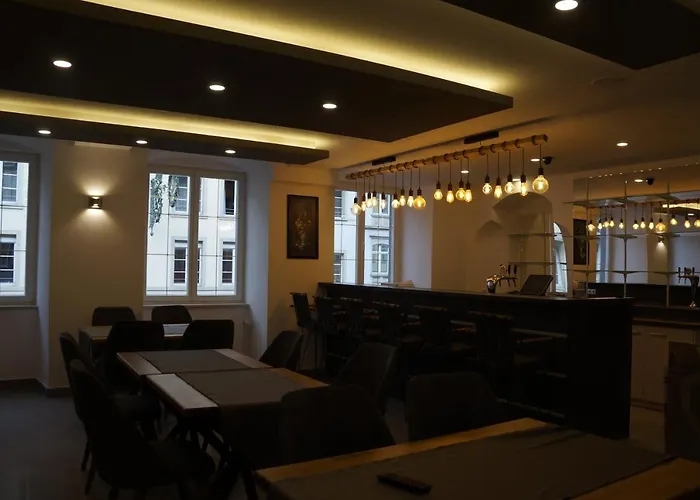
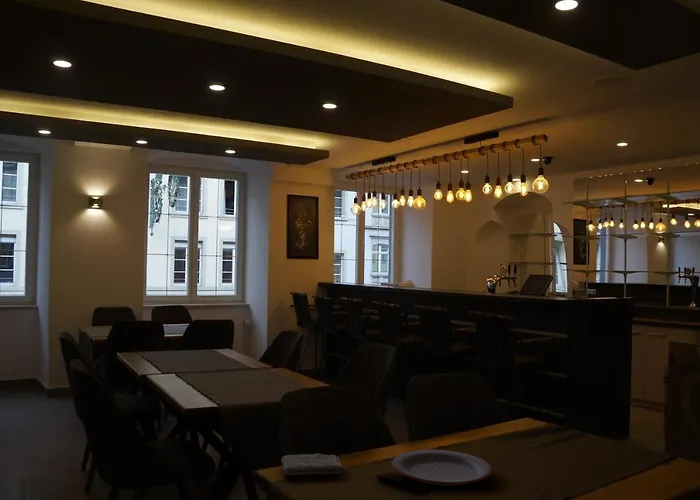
+ washcloth [280,452,344,476]
+ plate [391,449,494,487]
